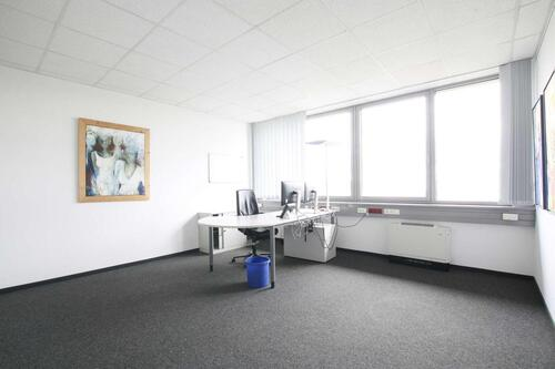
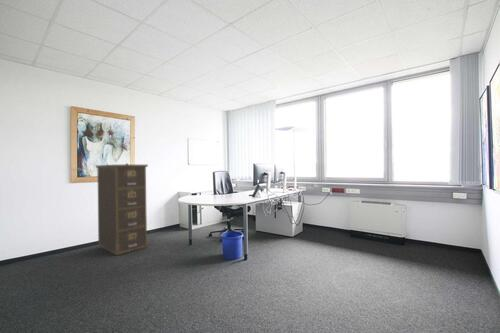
+ filing cabinet [95,164,149,256]
